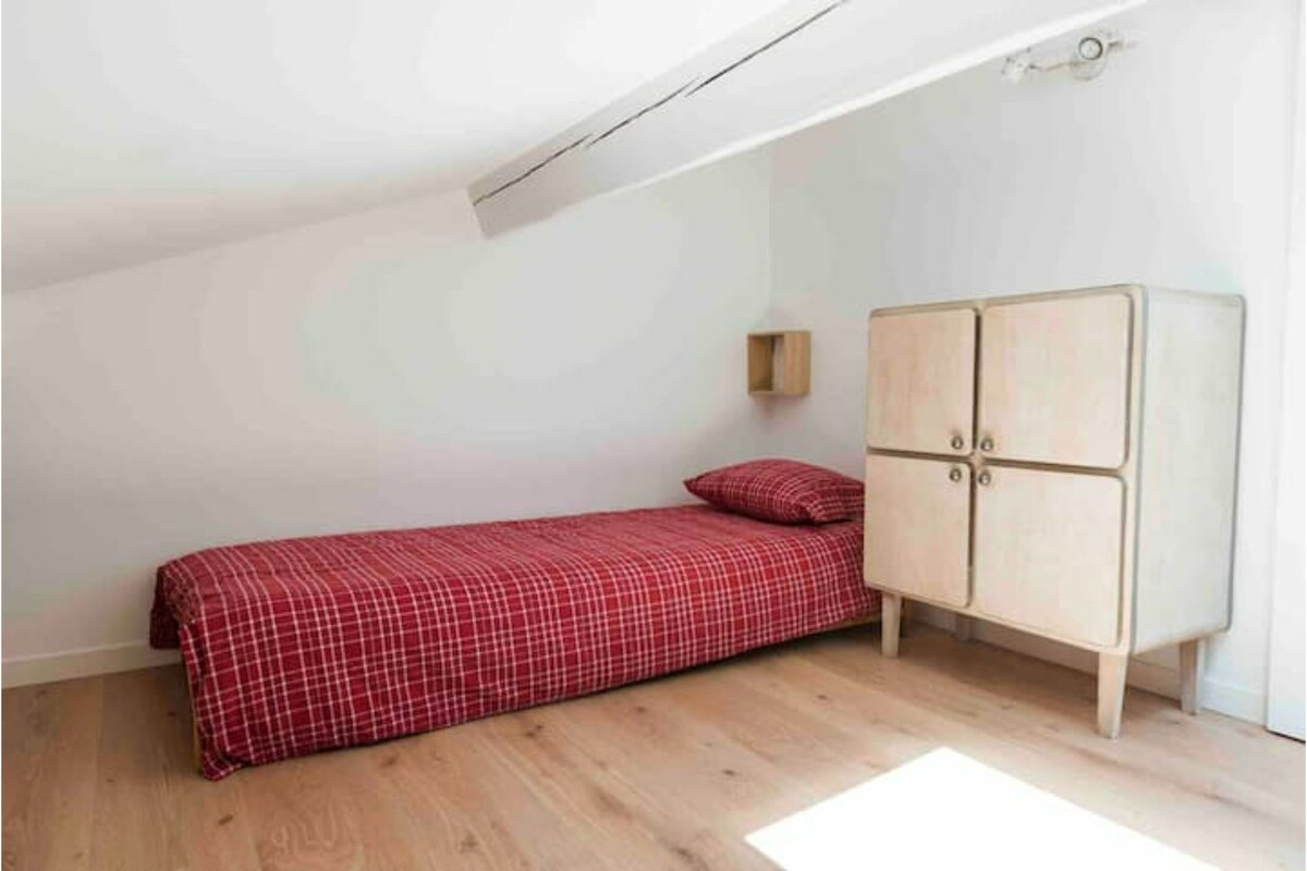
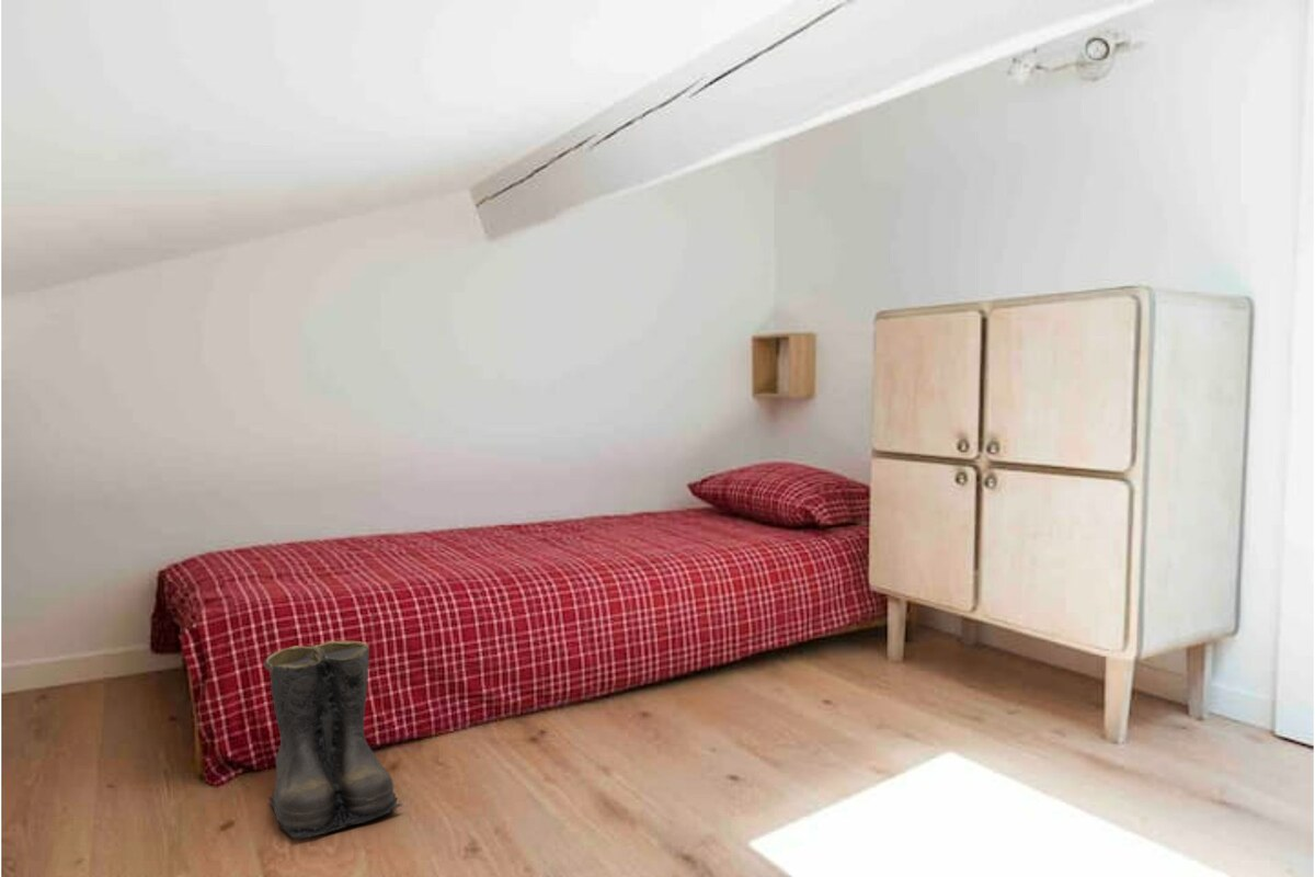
+ boots [263,639,403,840]
